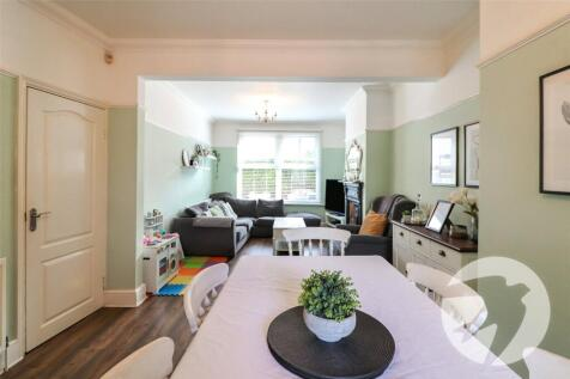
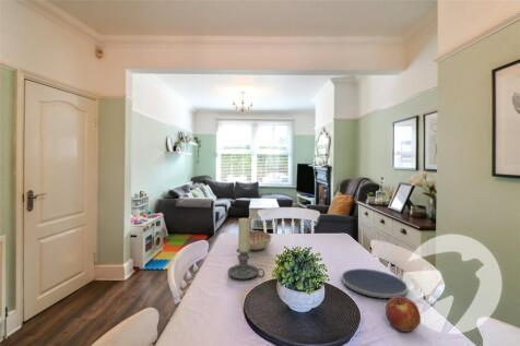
+ candle holder [227,216,265,281]
+ apple [385,296,422,333]
+ plate [341,267,410,299]
+ decorative bowl [249,229,272,251]
